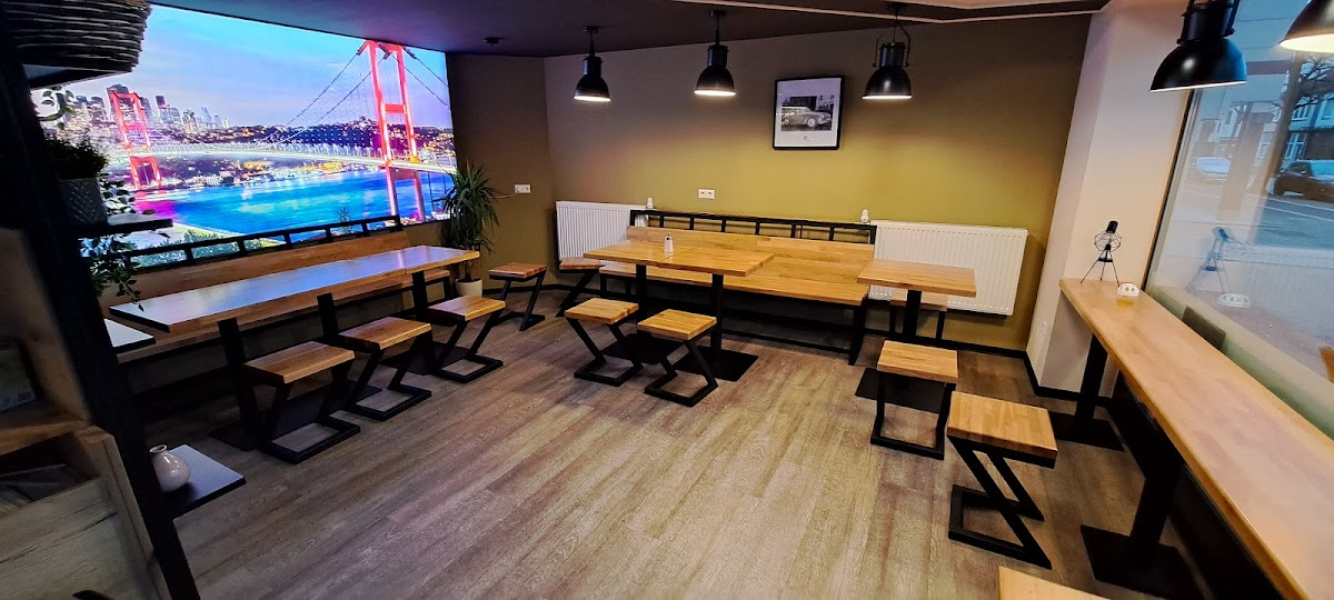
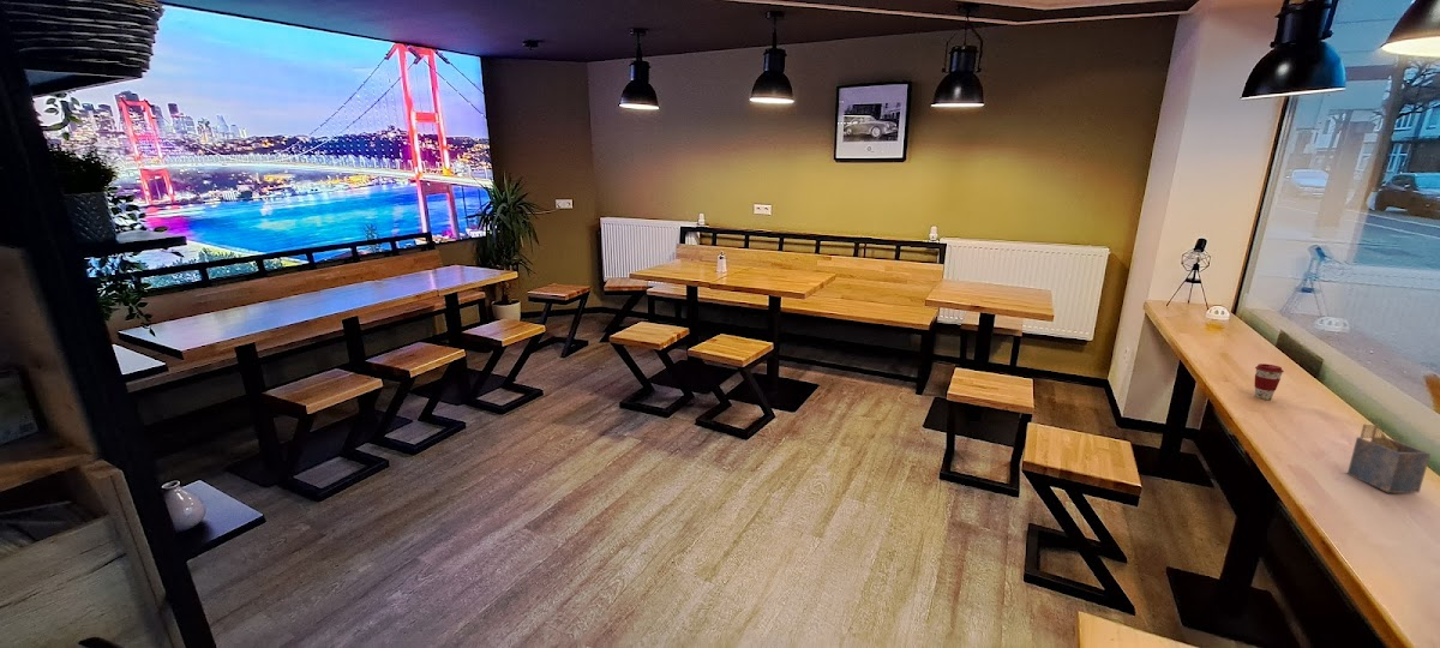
+ coffee cup [1253,362,1285,401]
+ napkin holder [1346,422,1432,494]
